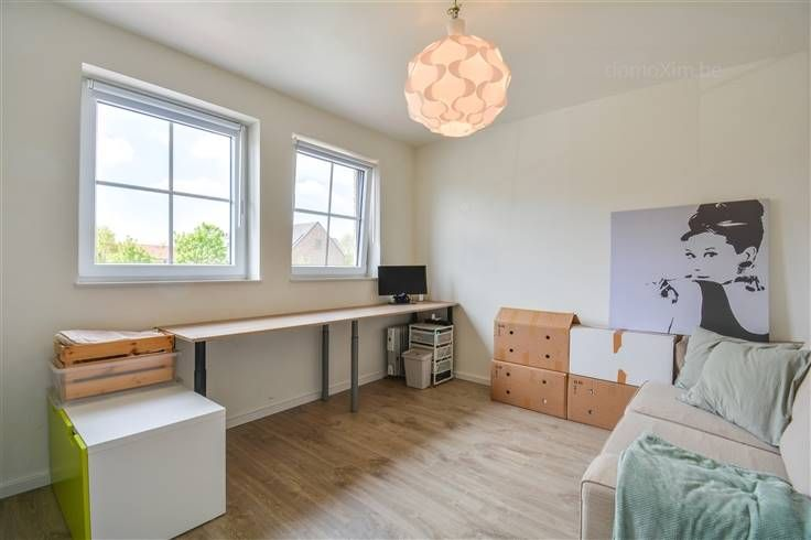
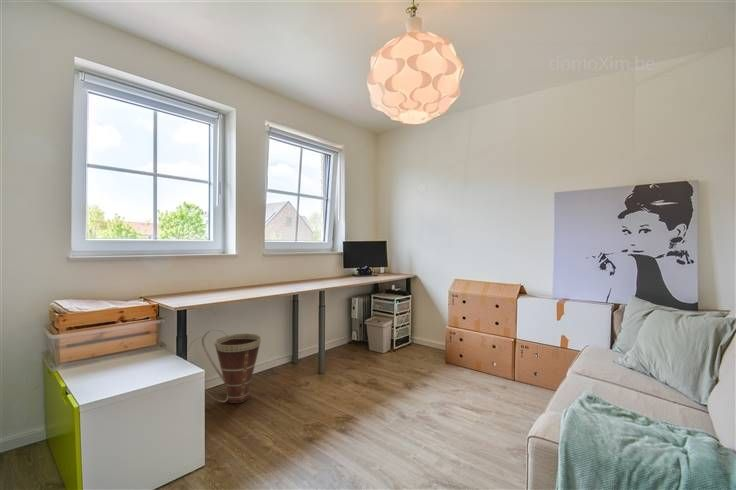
+ basket [187,328,262,404]
